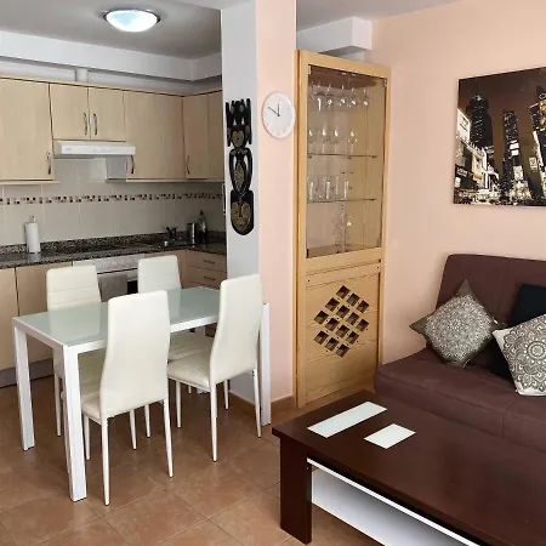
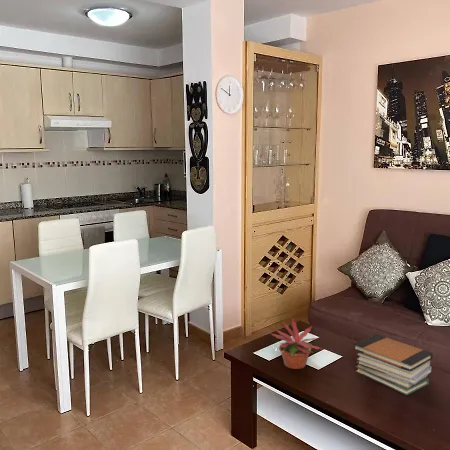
+ potted plant [269,317,323,370]
+ book stack [352,333,434,396]
